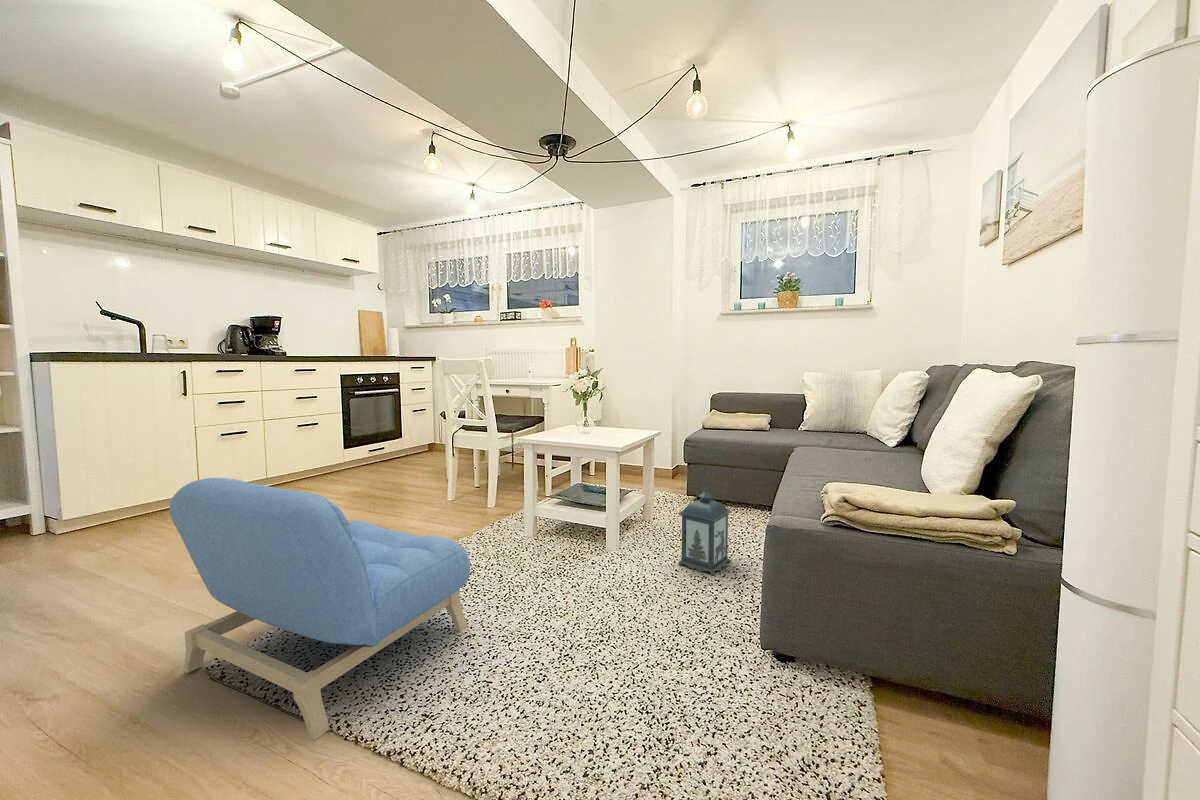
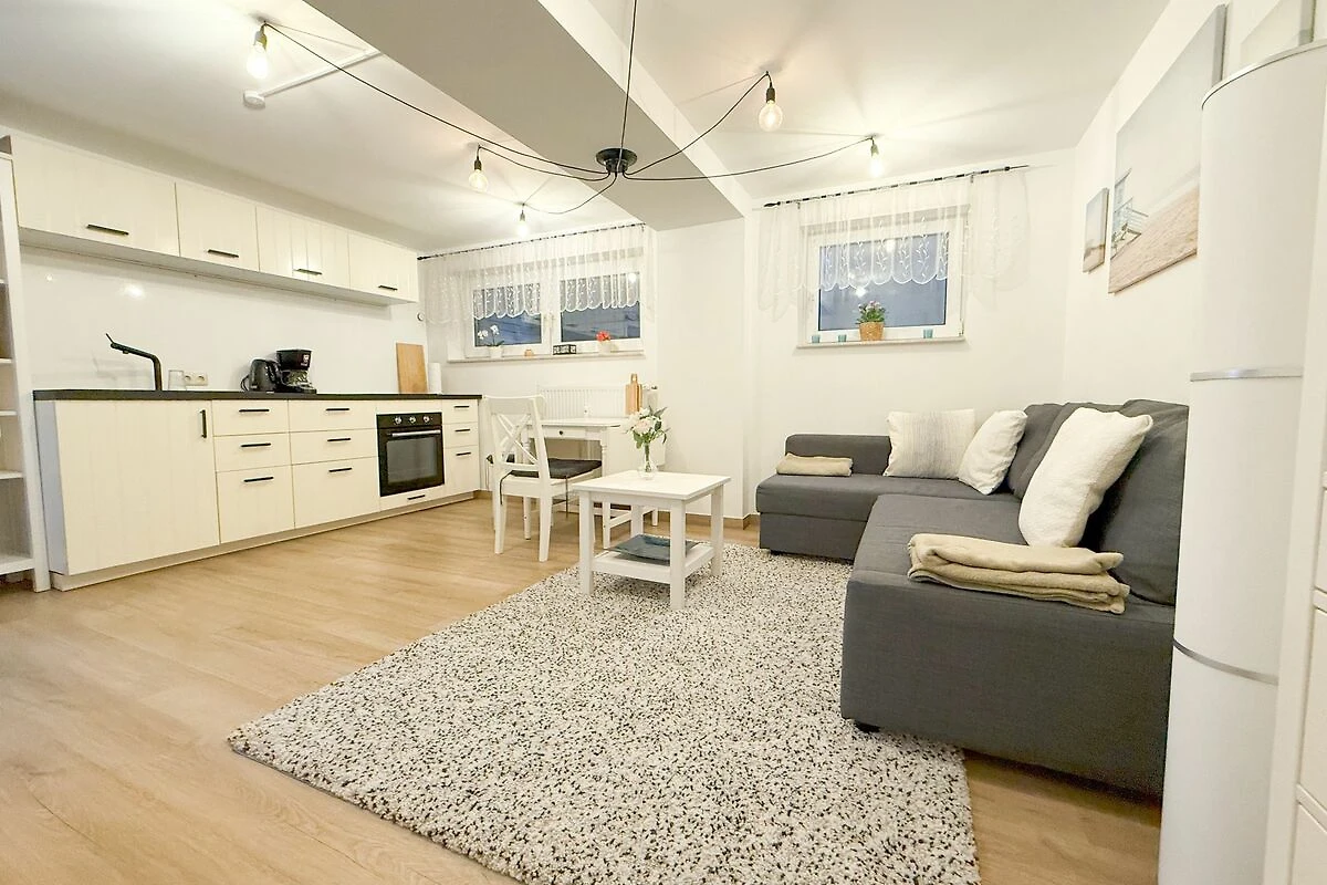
- lantern [677,487,732,576]
- armchair [168,477,471,741]
